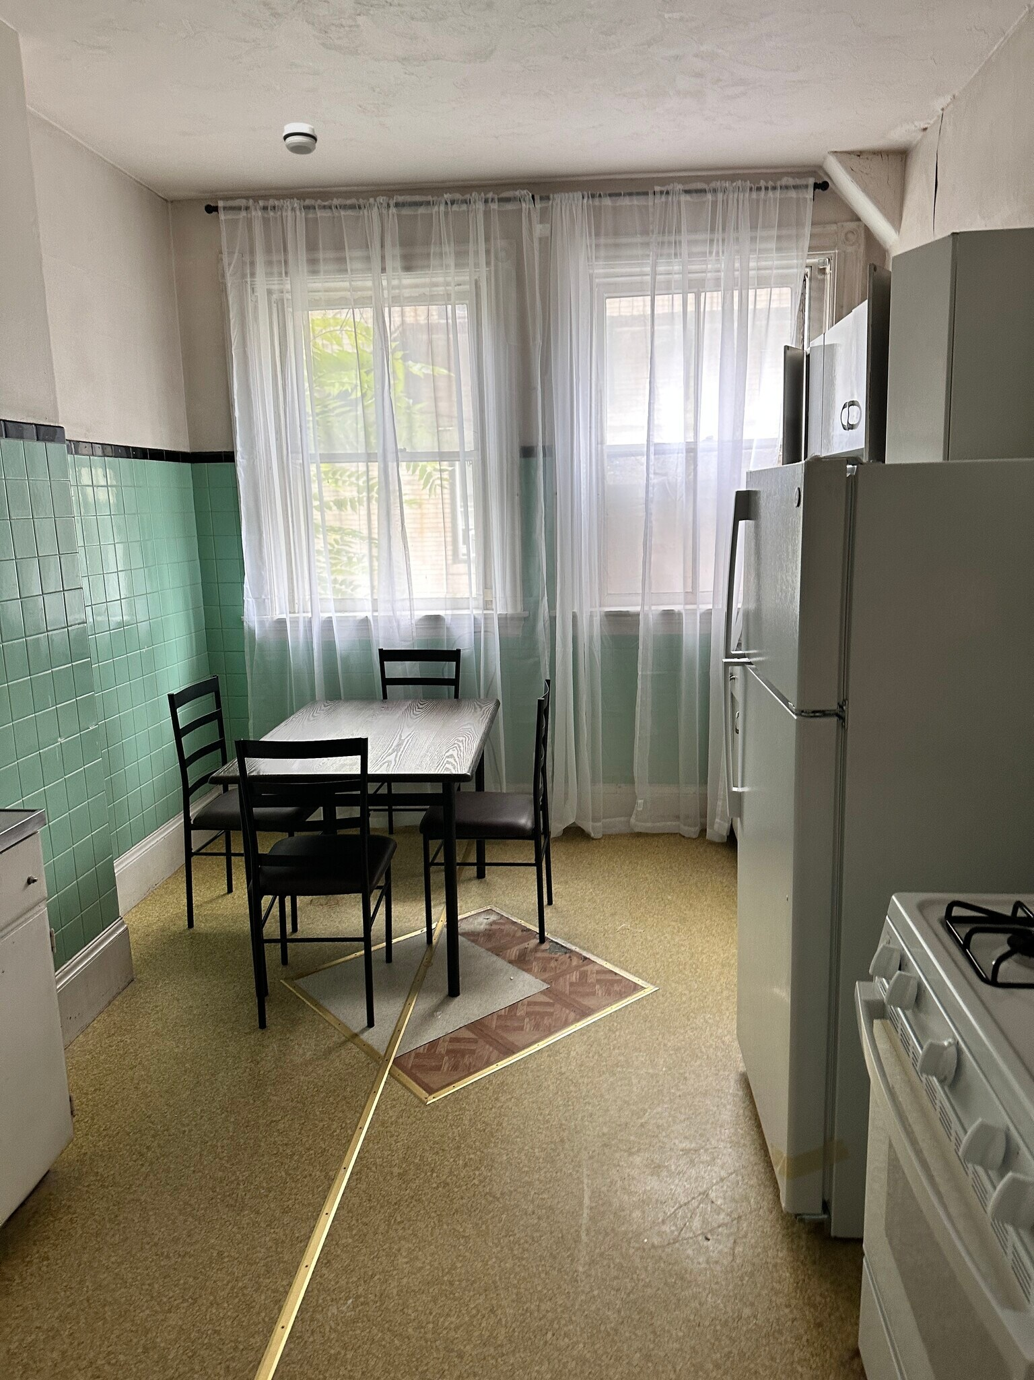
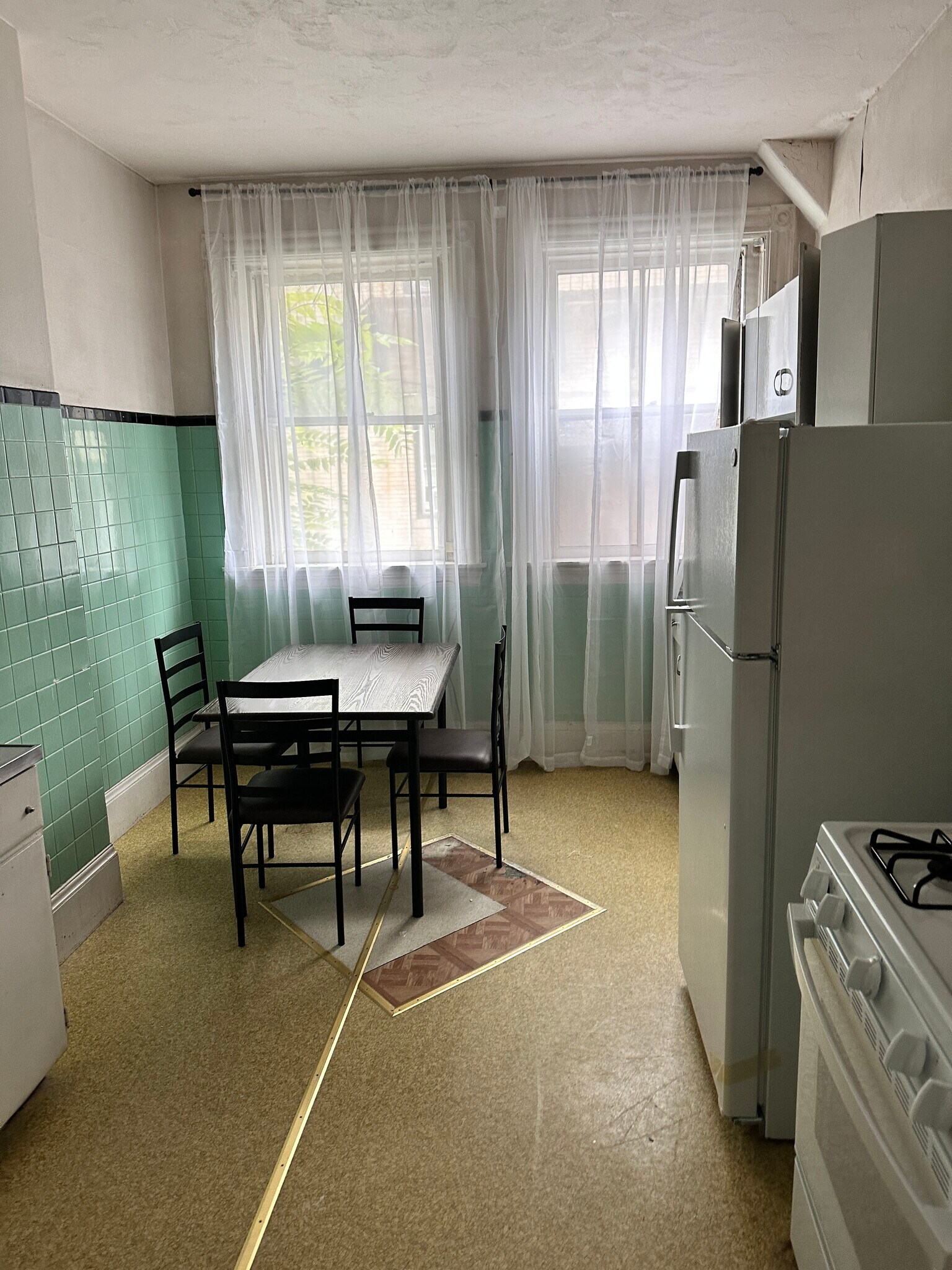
- smoke detector [282,122,318,155]
